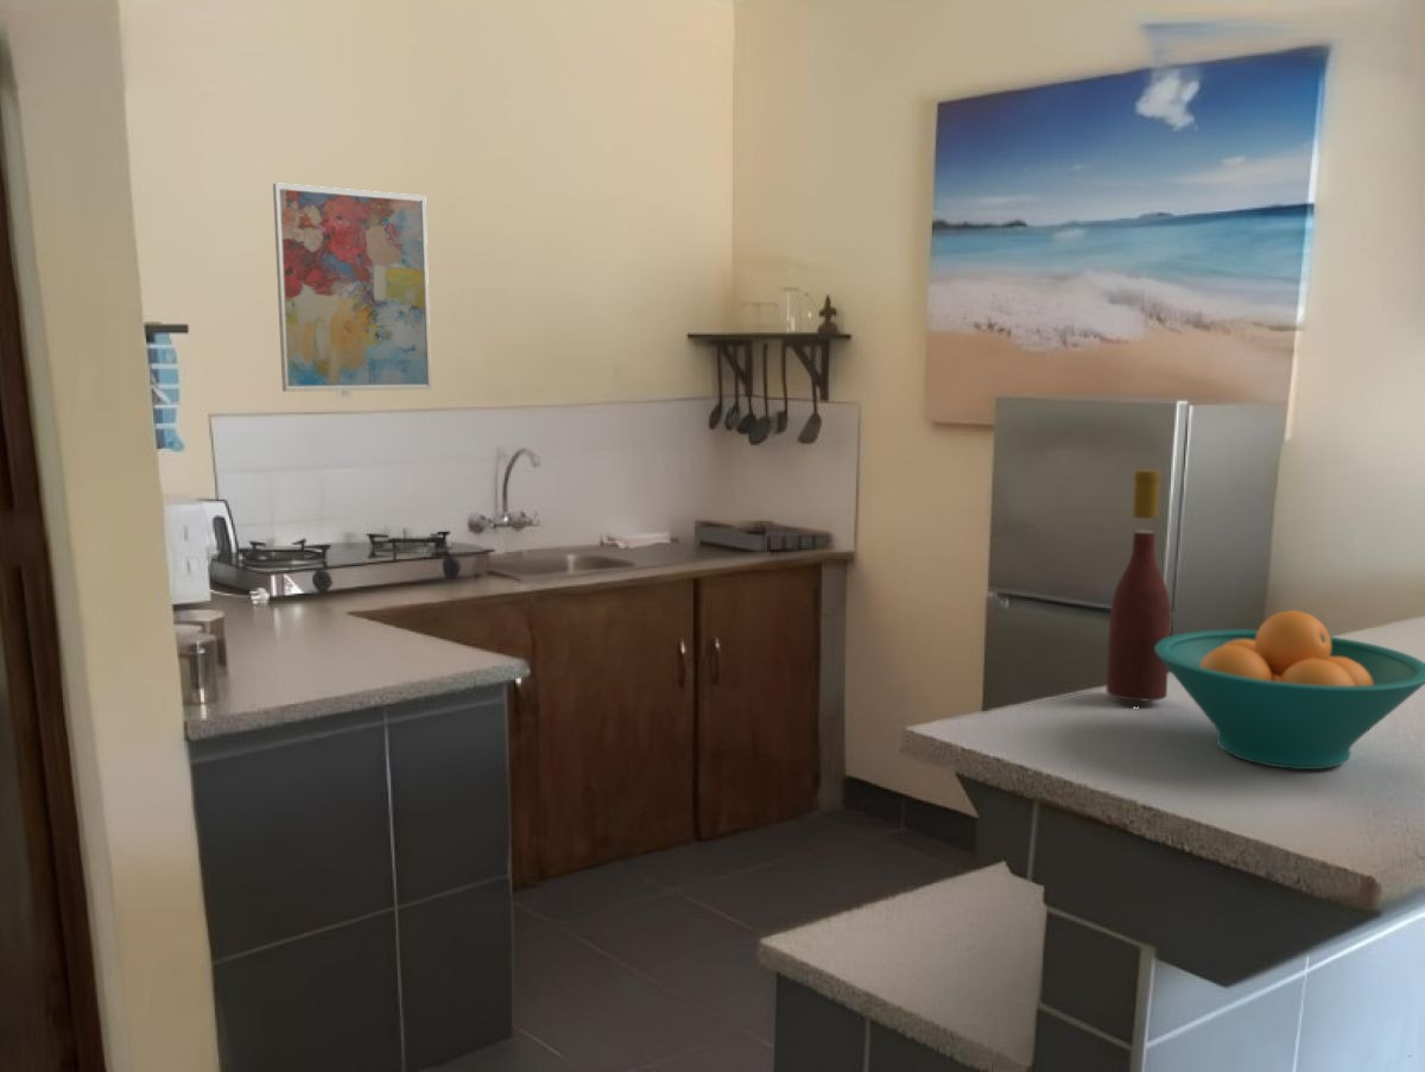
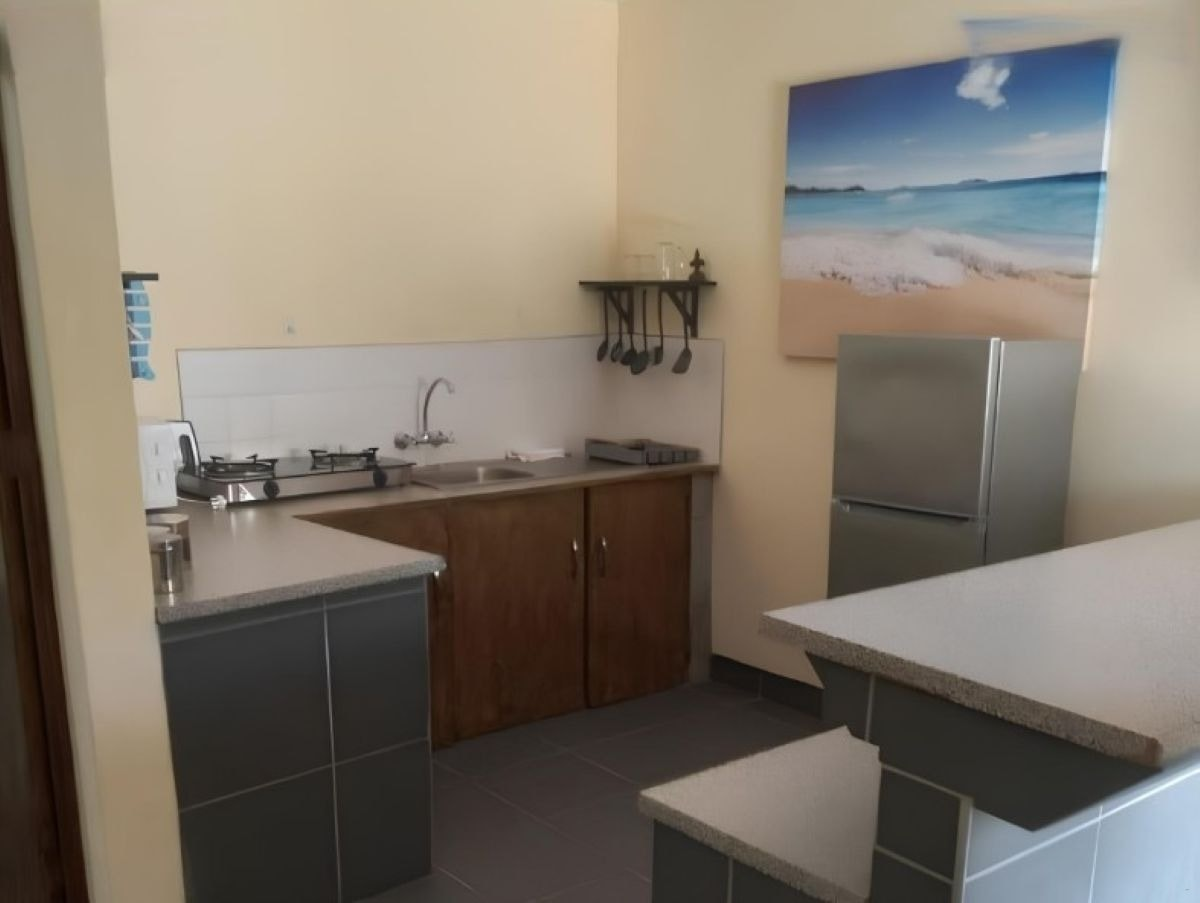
- wine bottle [1106,469,1172,702]
- fruit bowl [1155,609,1425,770]
- wall art [272,182,432,393]
